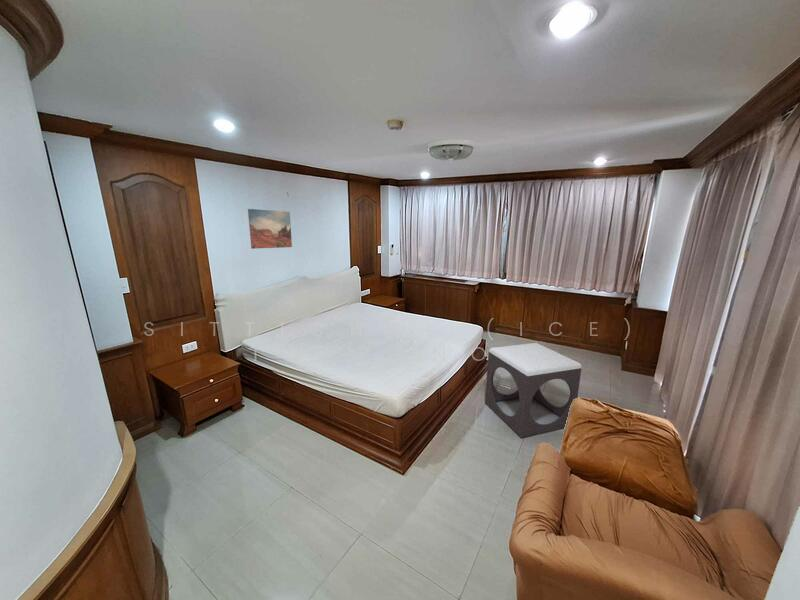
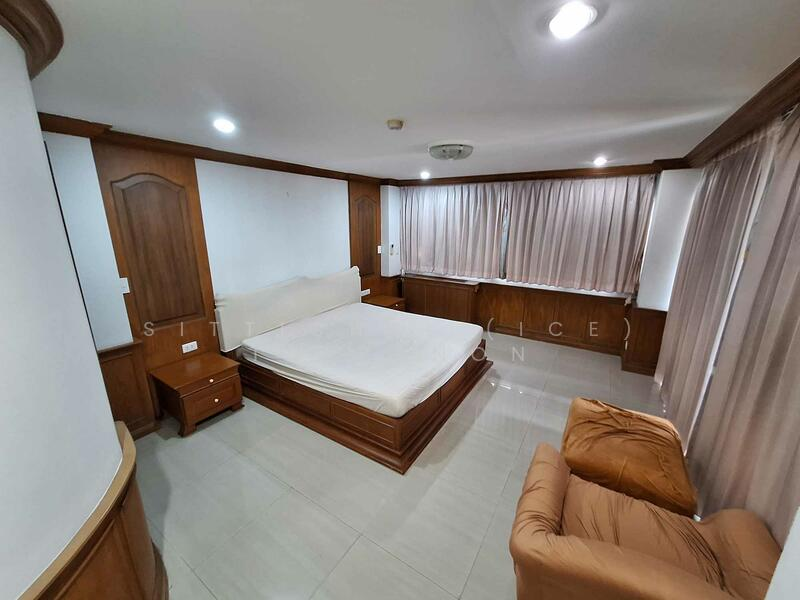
- wall art [247,208,293,250]
- footstool [484,342,583,438]
